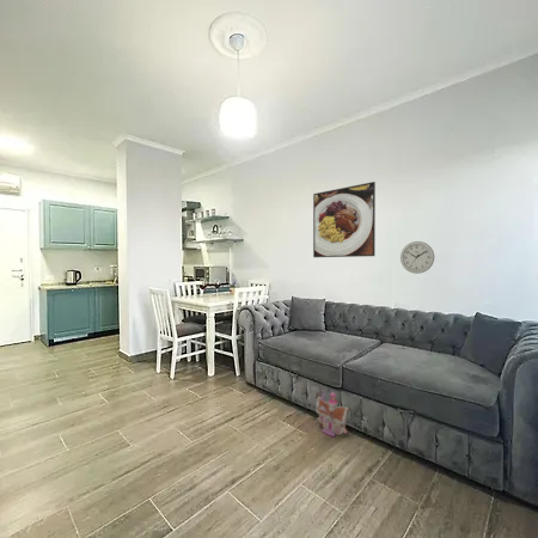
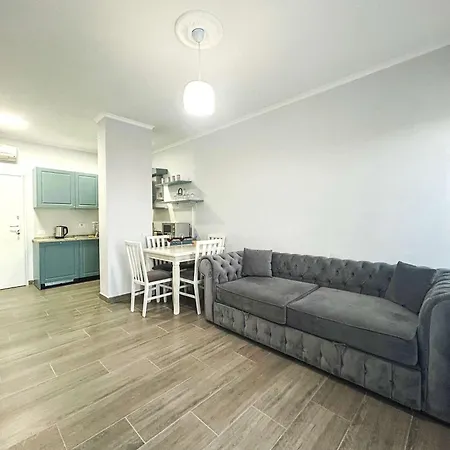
- wall clock [399,240,435,275]
- toy house [314,389,351,438]
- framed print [312,181,377,258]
